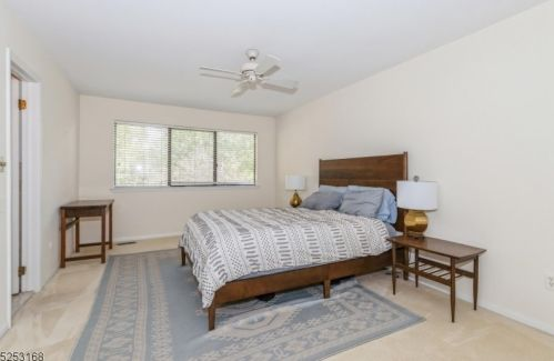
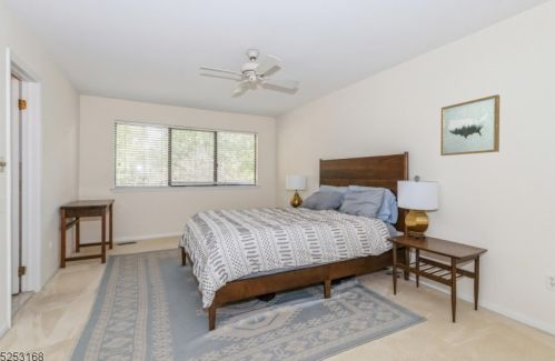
+ wall art [439,93,501,157]
